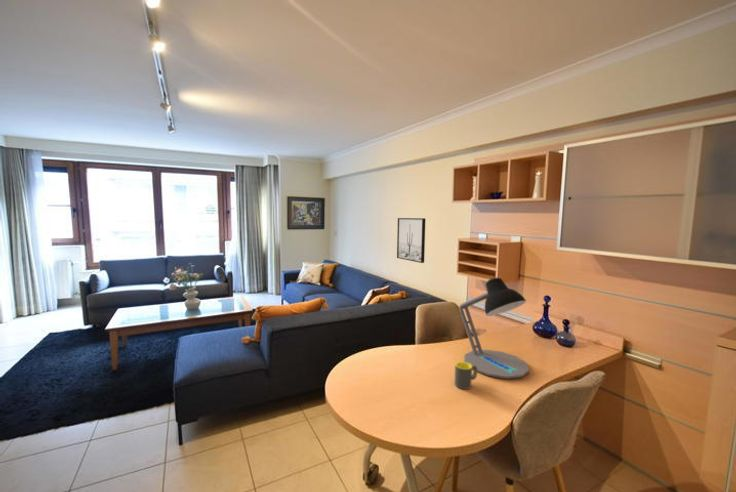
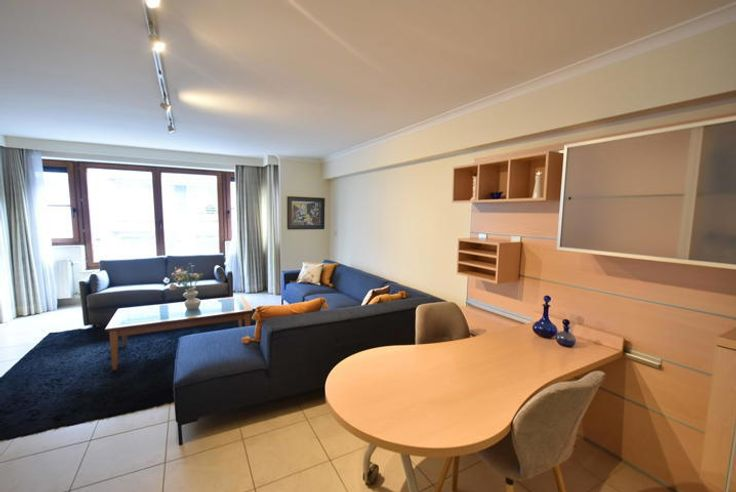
- desk lamp [458,277,530,380]
- wall art [396,217,426,264]
- mug [453,361,478,390]
